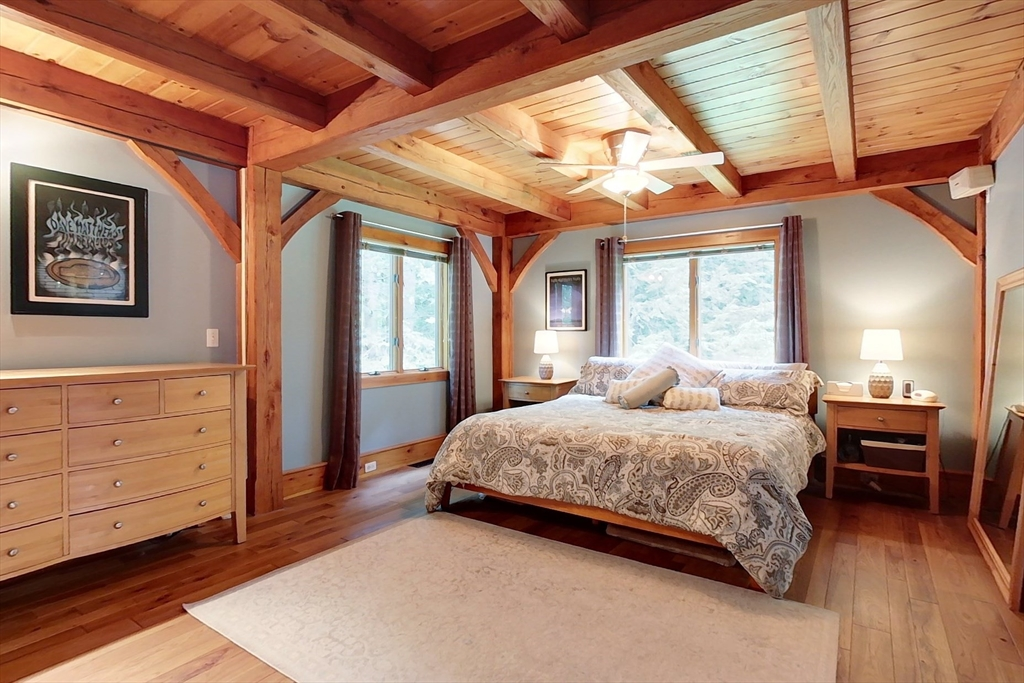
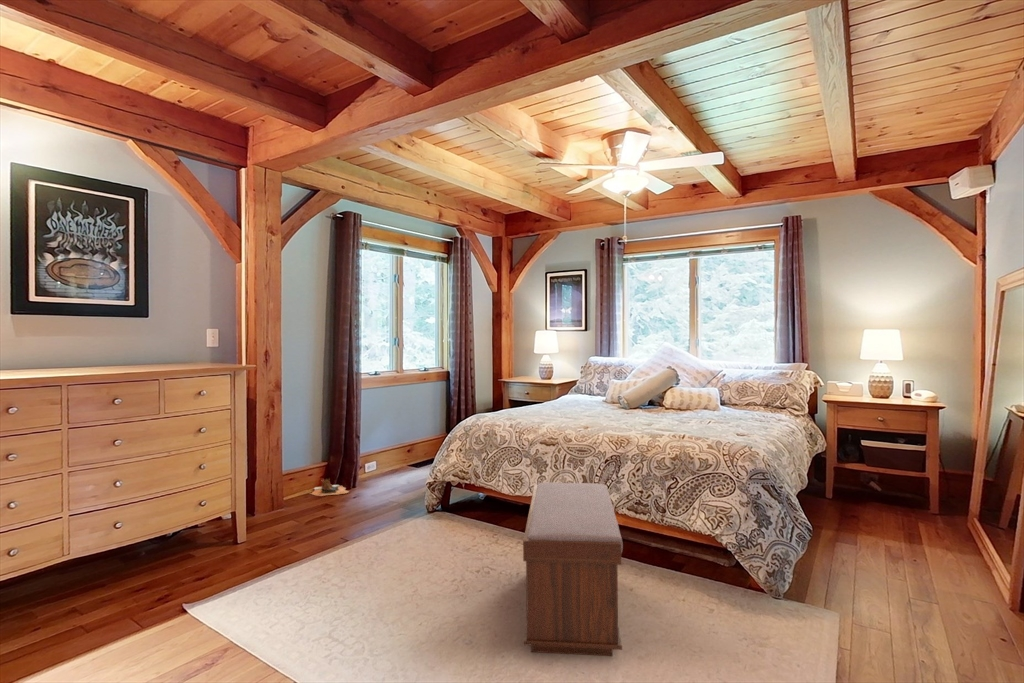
+ boots [309,477,350,497]
+ bench [522,481,624,657]
